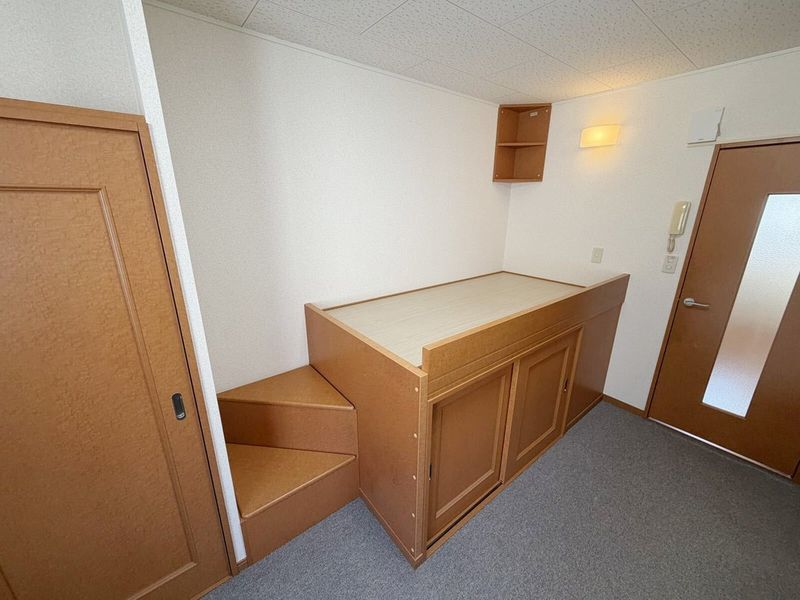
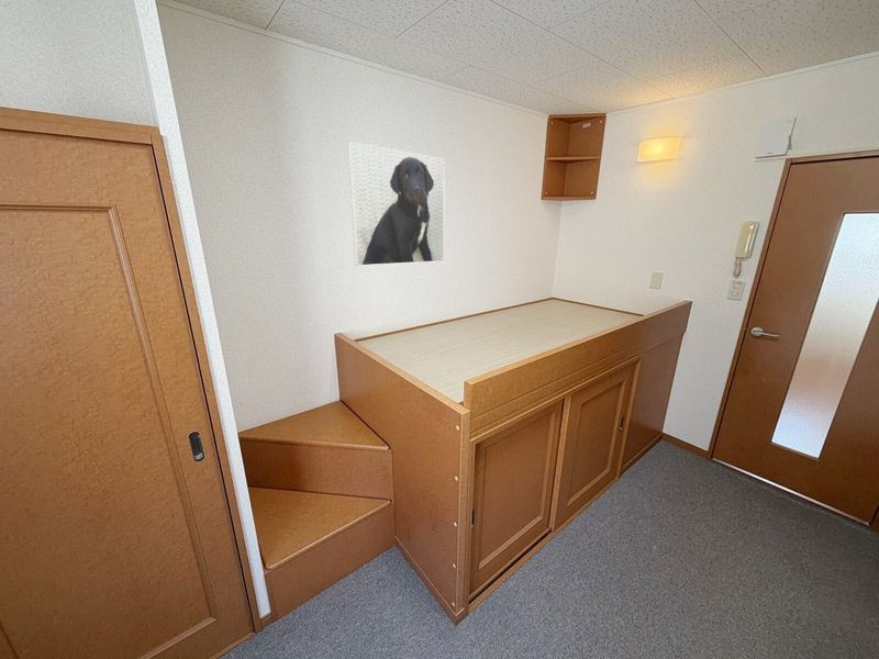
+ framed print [346,141,446,267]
